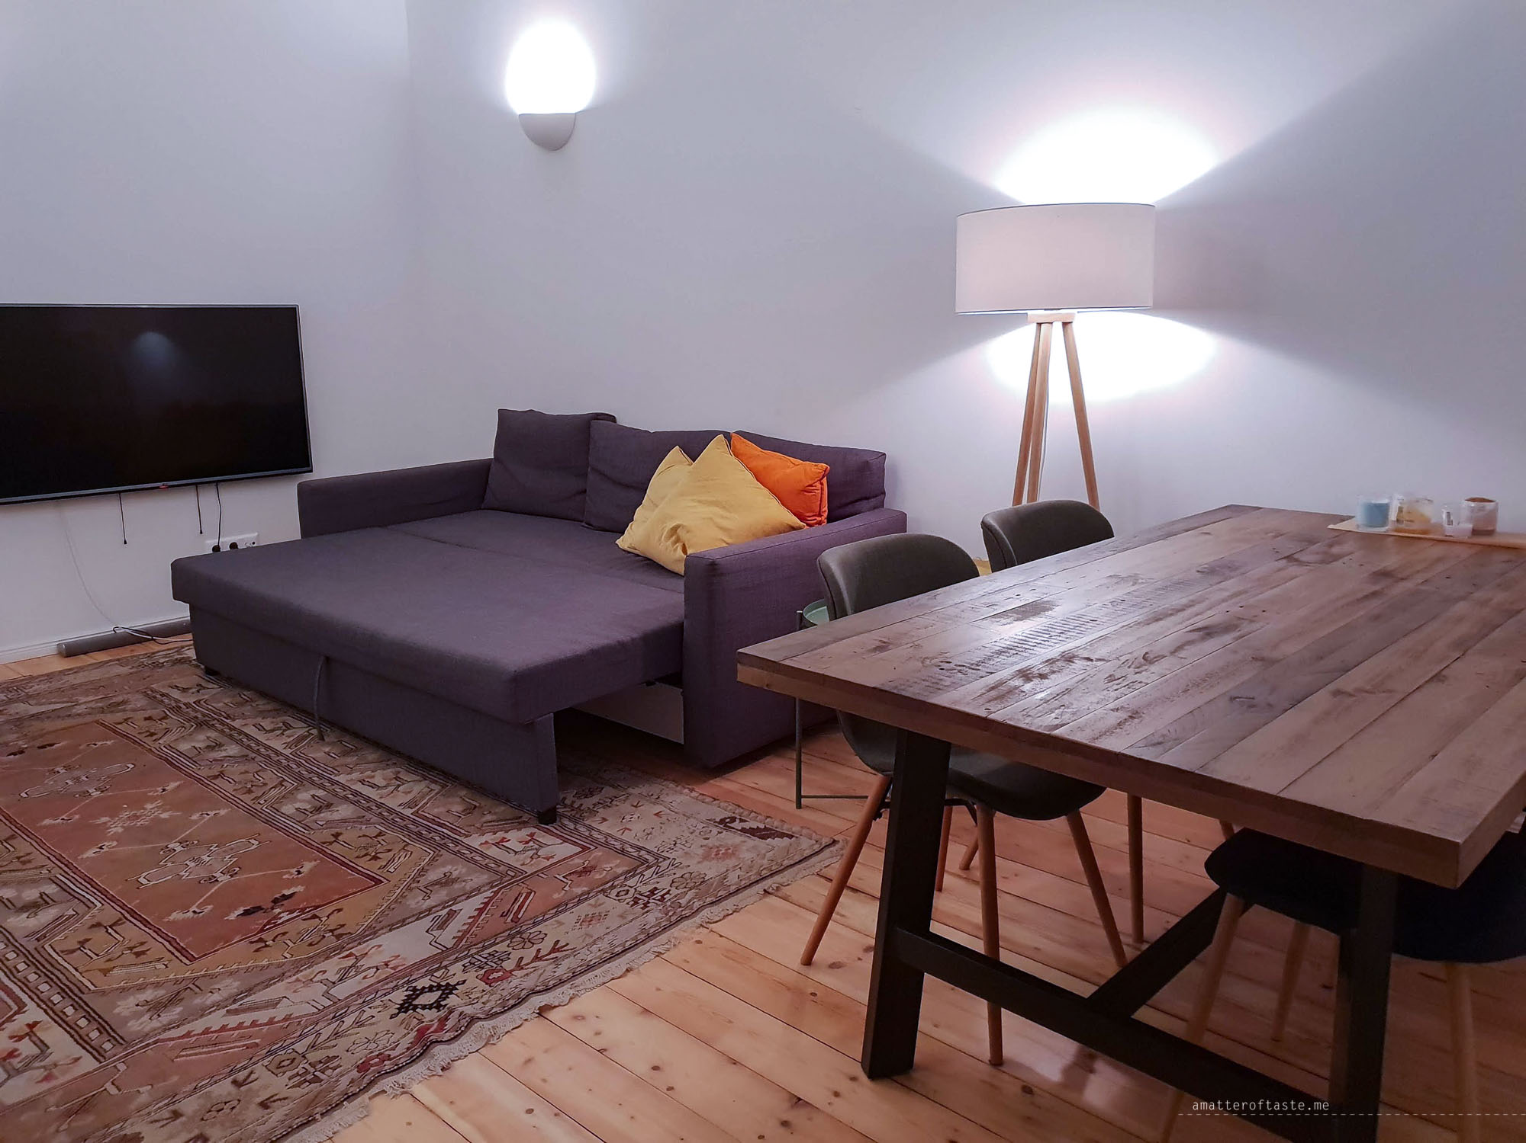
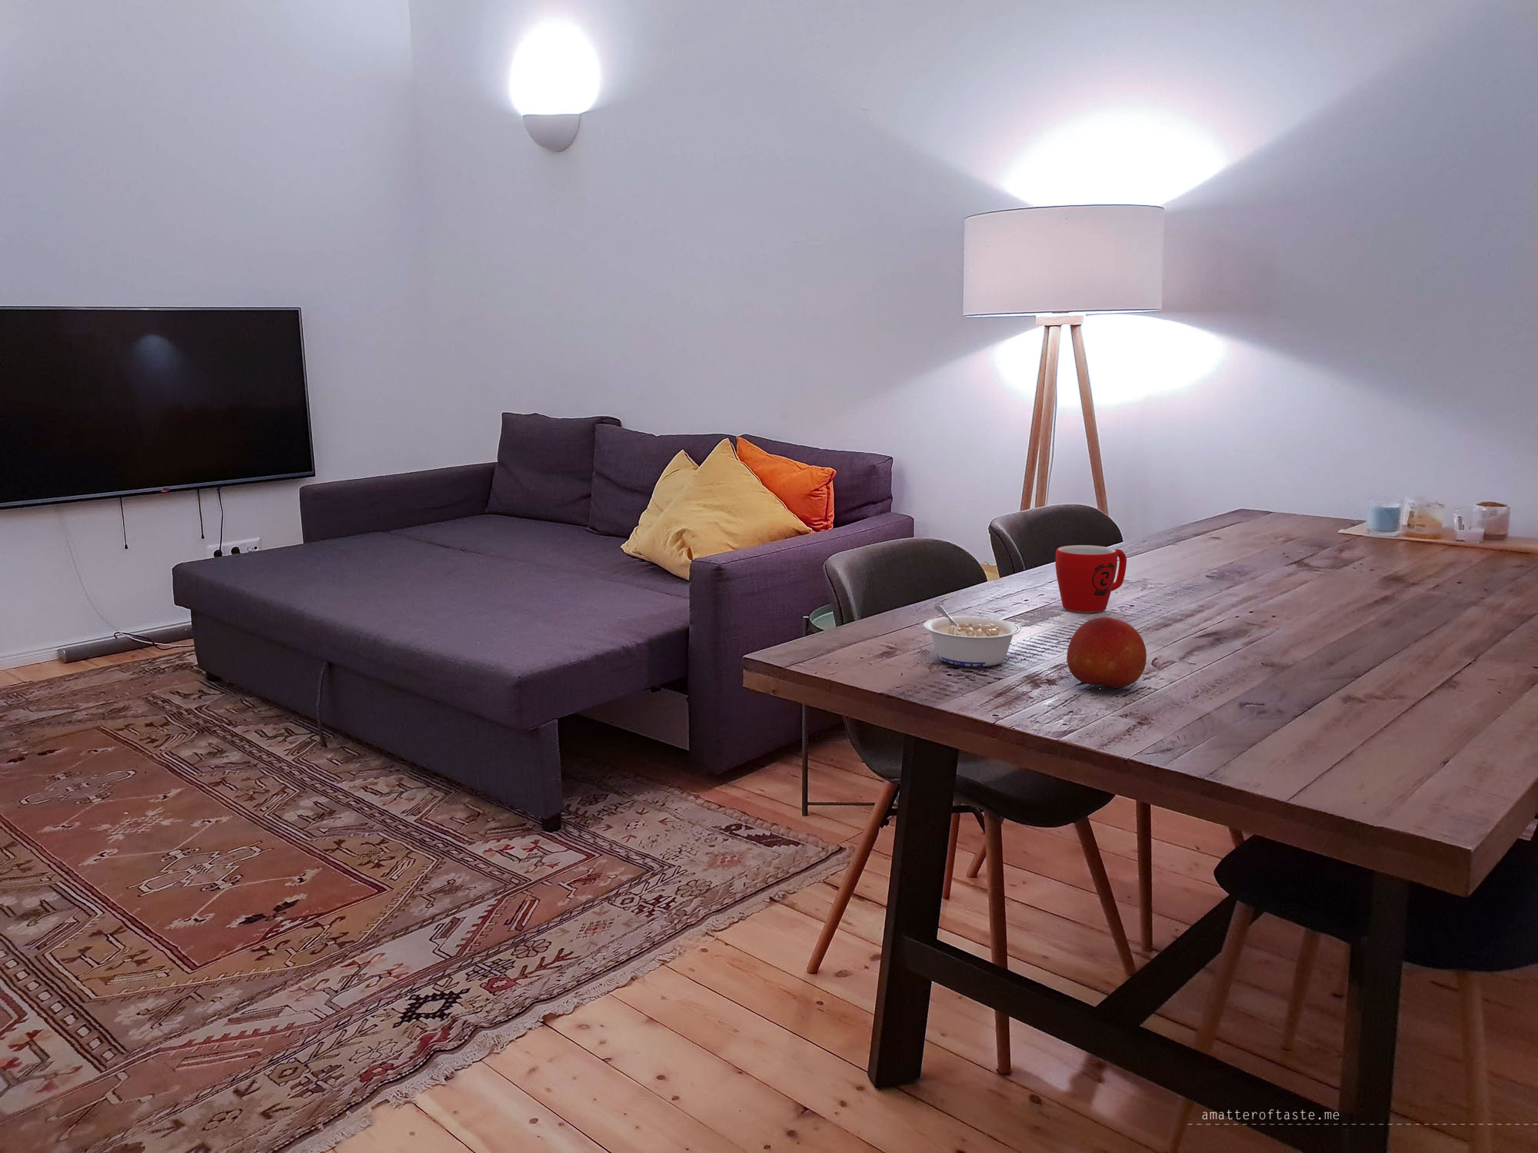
+ mug [1055,544,1127,613]
+ legume [923,604,1021,667]
+ fruit [1066,616,1147,690]
